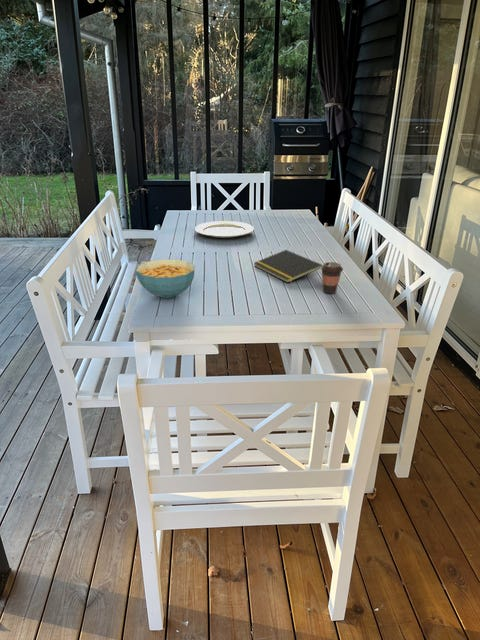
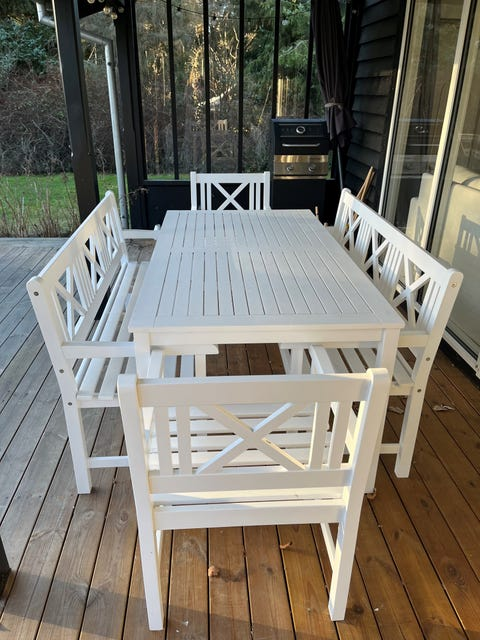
- cereal bowl [135,258,196,299]
- chinaware [194,220,255,239]
- notepad [253,249,323,284]
- coffee cup [320,261,344,295]
